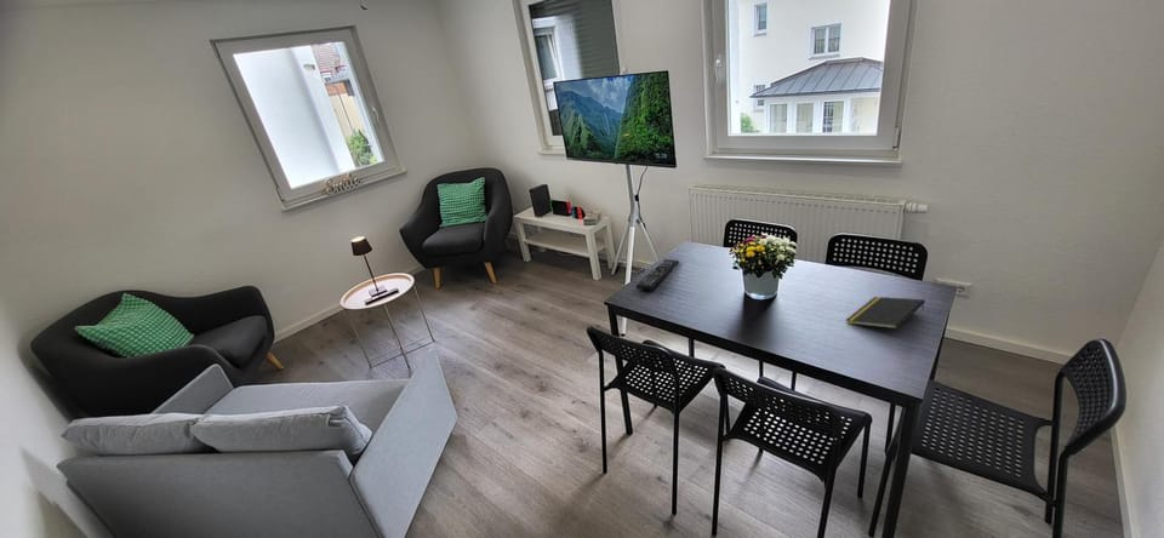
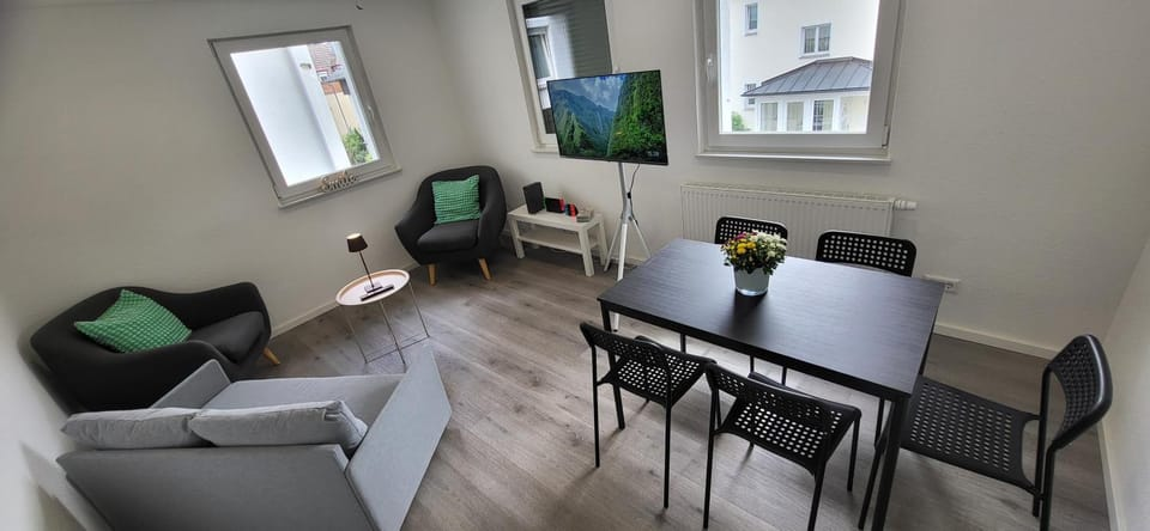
- remote control [635,258,680,291]
- notepad [845,296,926,330]
